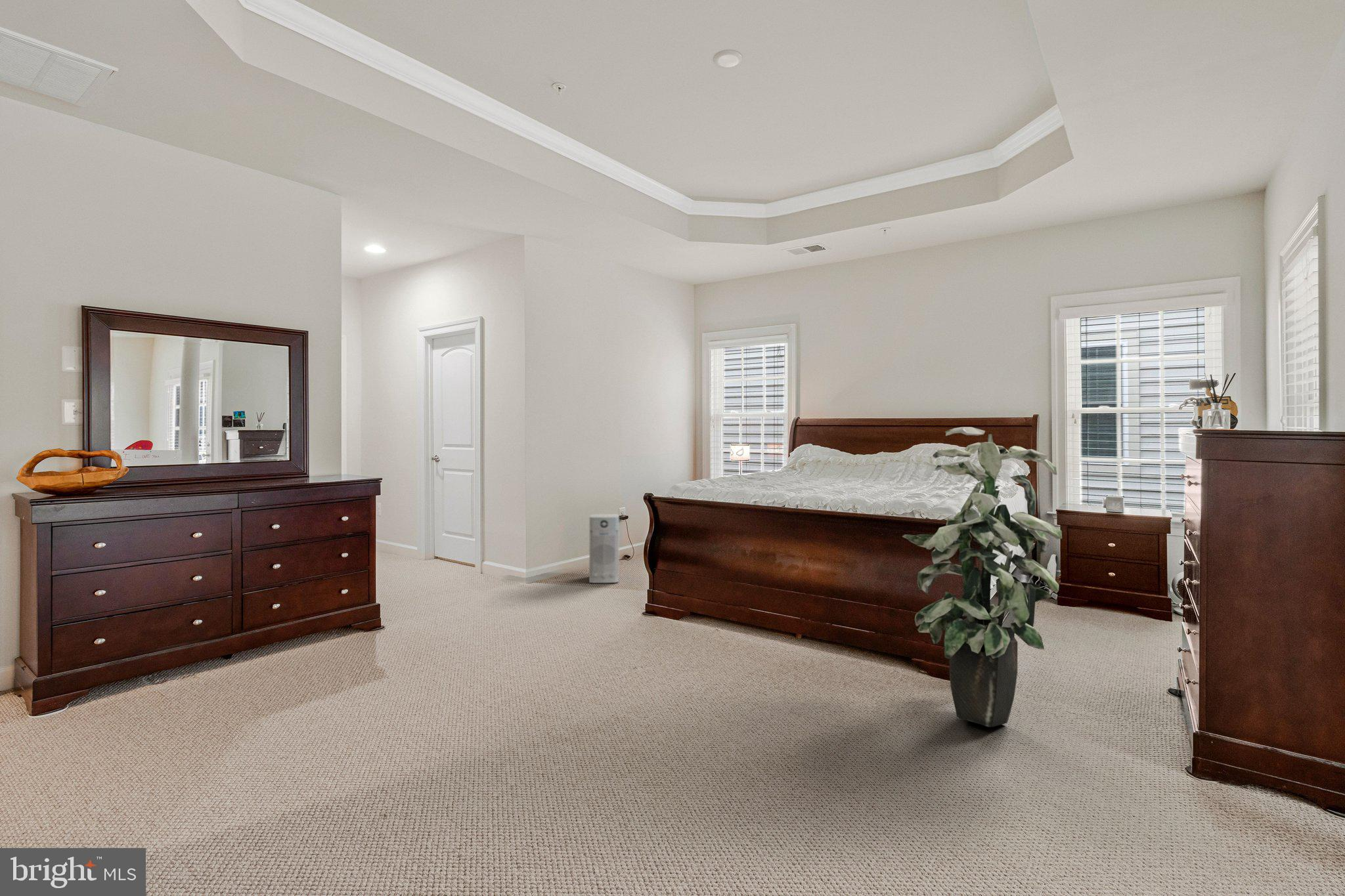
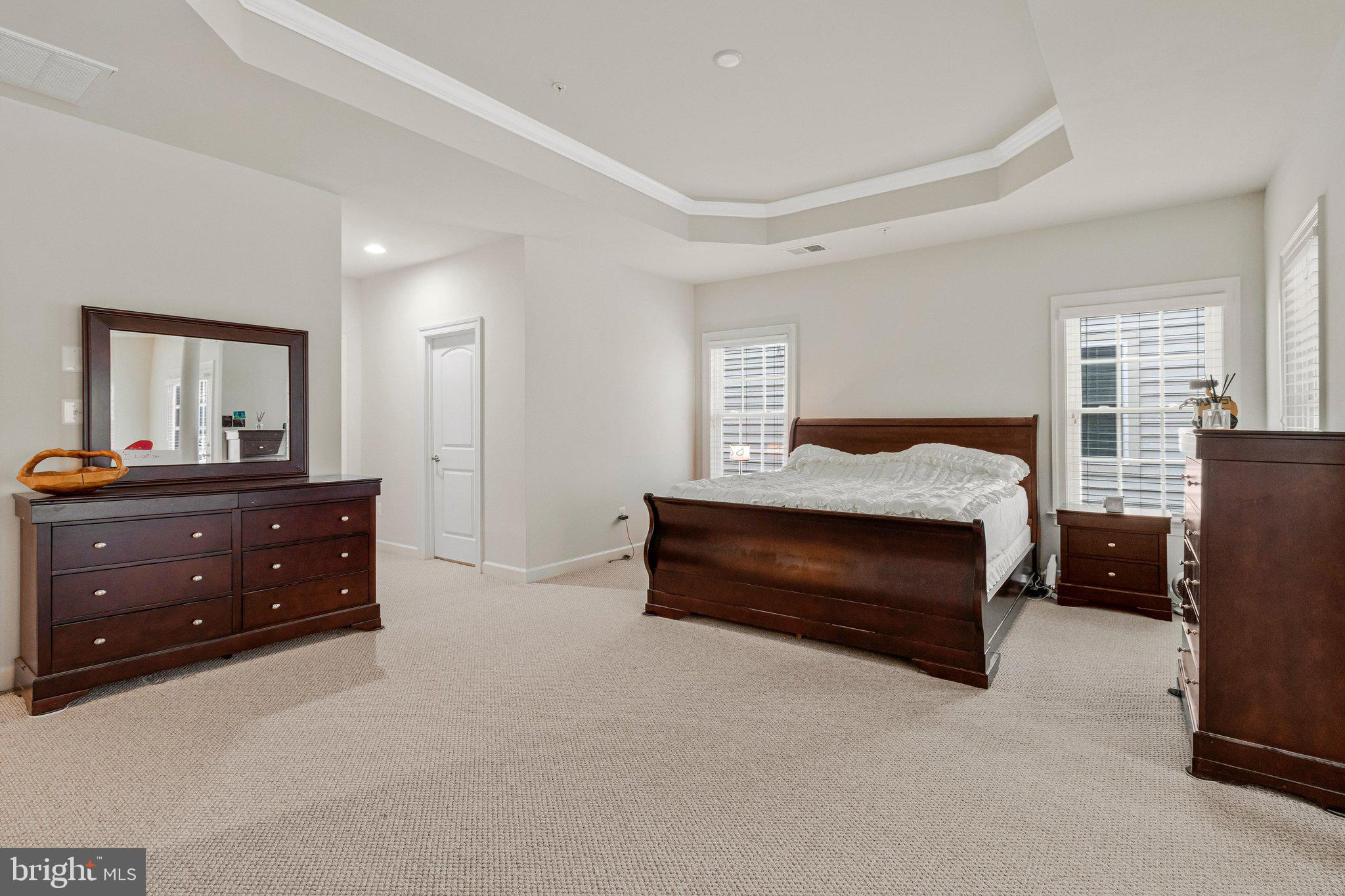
- air purifier [588,513,619,584]
- indoor plant [901,427,1063,727]
